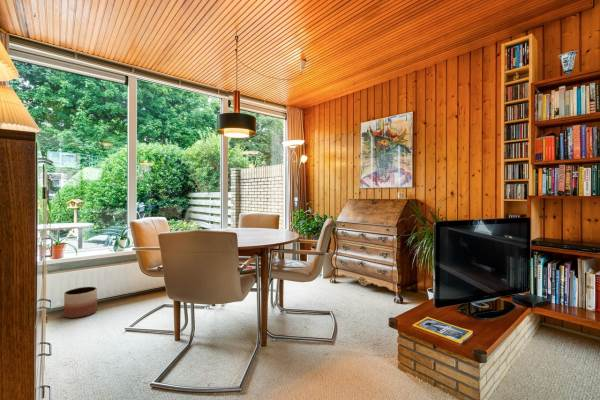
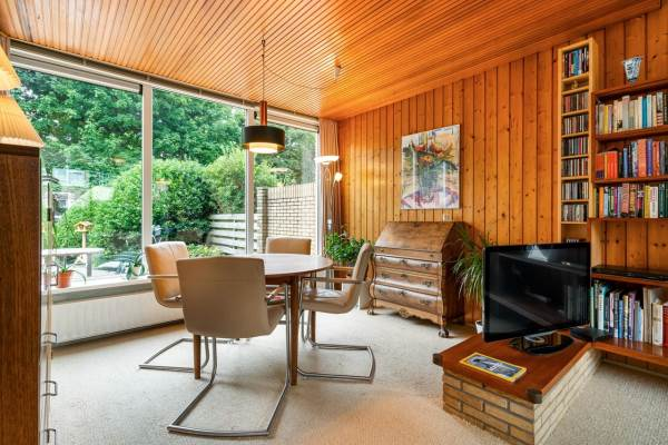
- planter [63,286,98,319]
